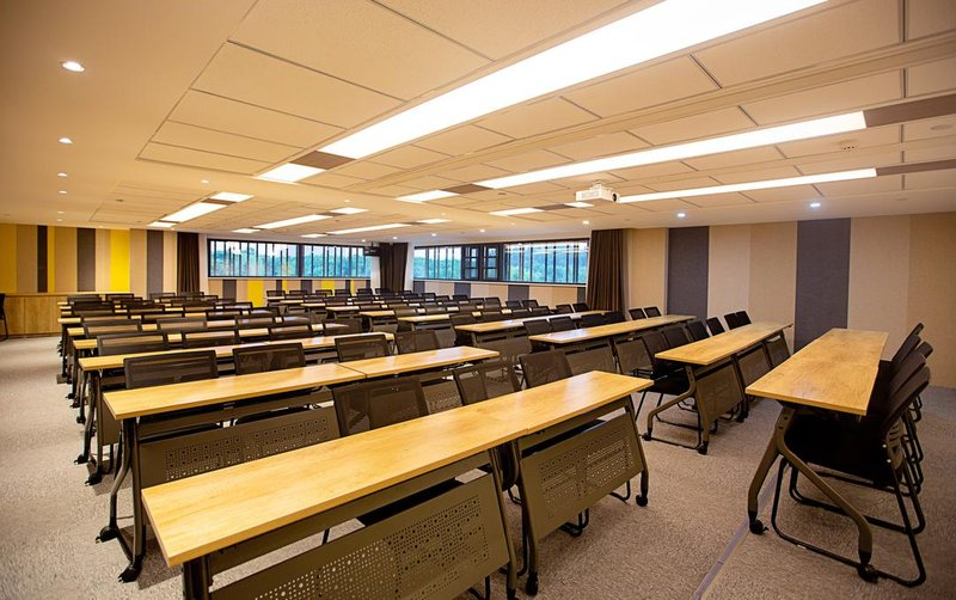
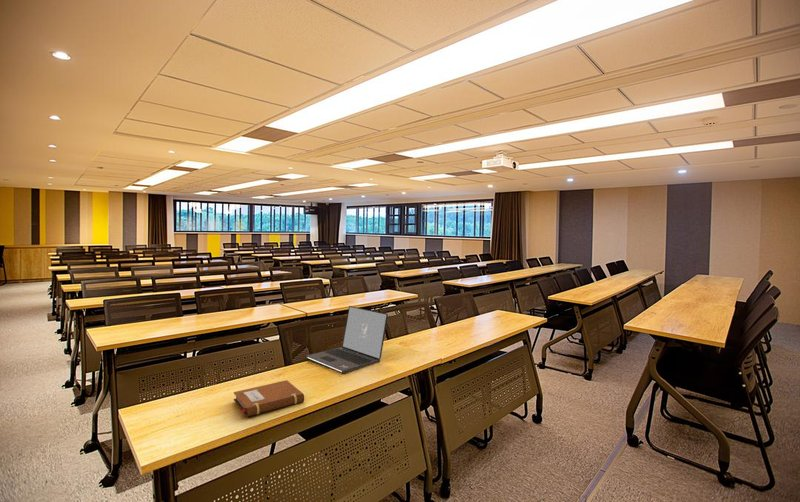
+ laptop [305,305,389,374]
+ notebook [233,379,305,418]
